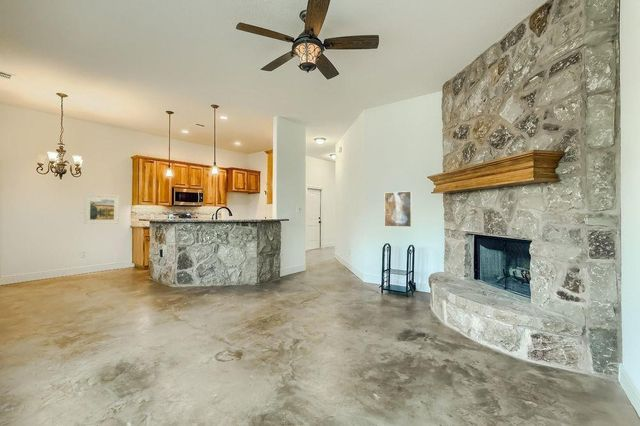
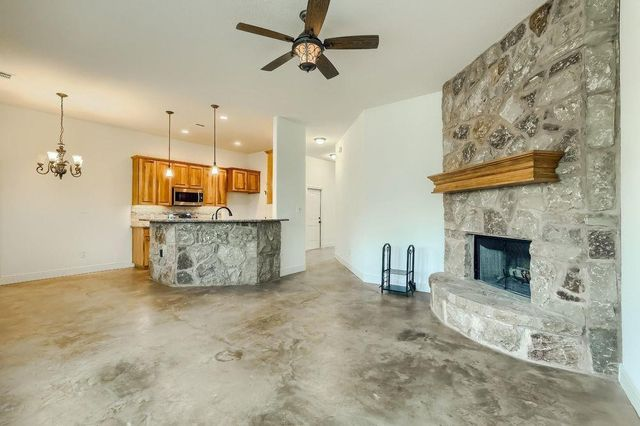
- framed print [83,193,120,225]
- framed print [384,190,413,228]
